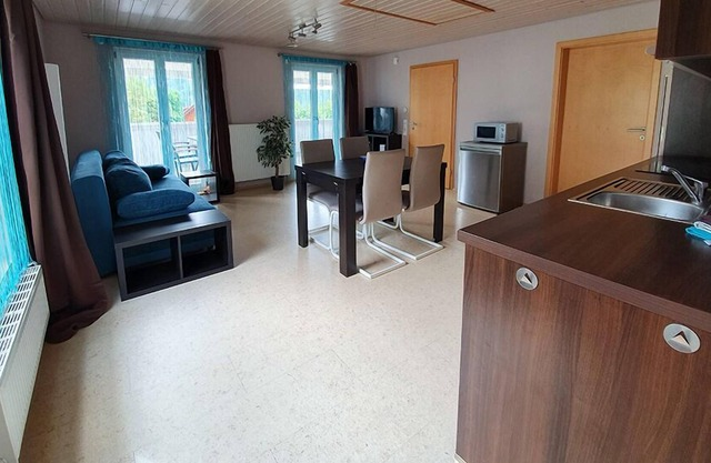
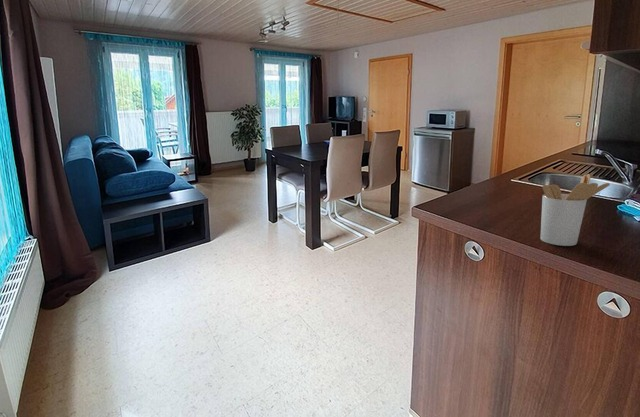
+ utensil holder [539,173,611,247]
